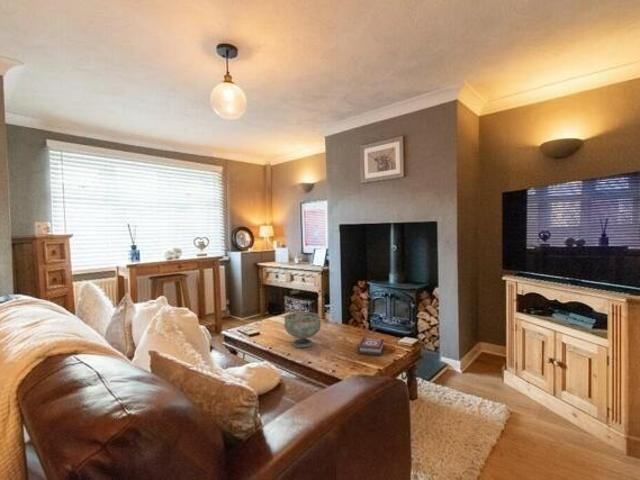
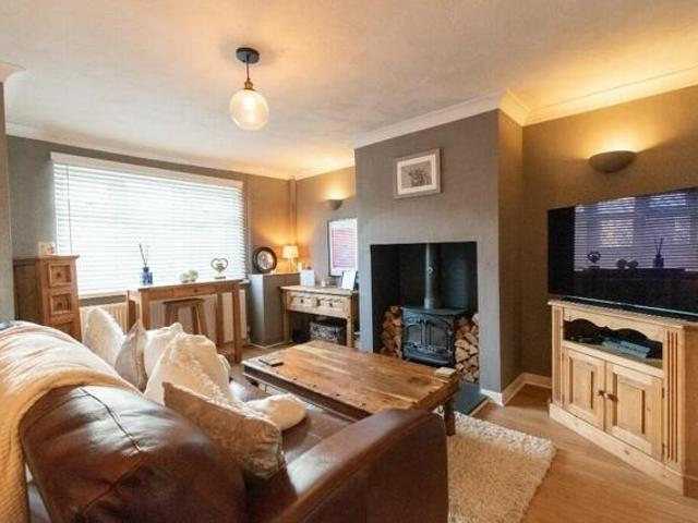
- book [357,336,386,357]
- decorative bowl [283,311,322,348]
